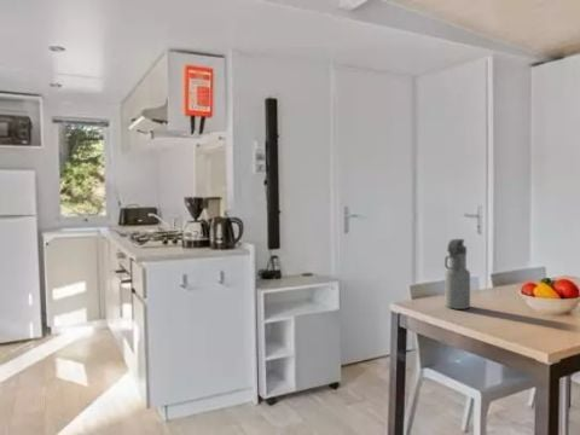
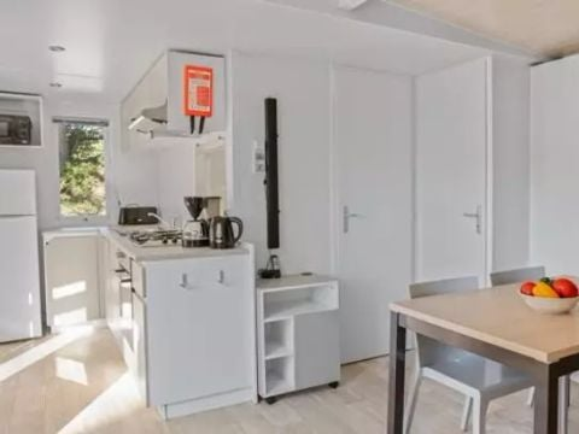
- water bottle [443,238,471,311]
